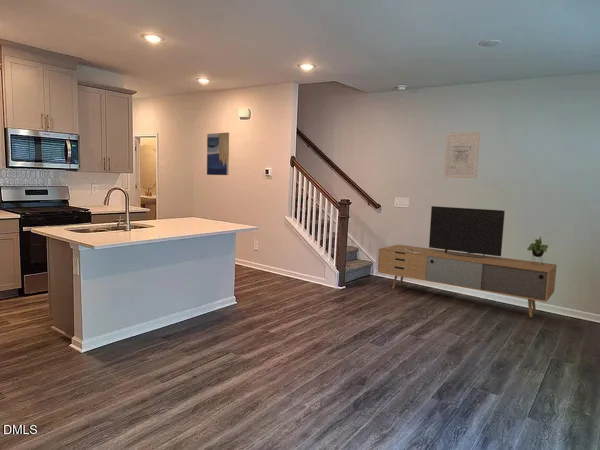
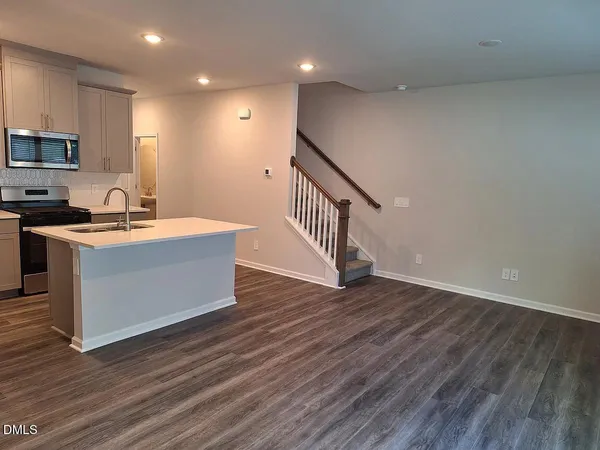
- wall art [443,131,481,179]
- wall art [206,132,230,176]
- media console [377,205,558,318]
